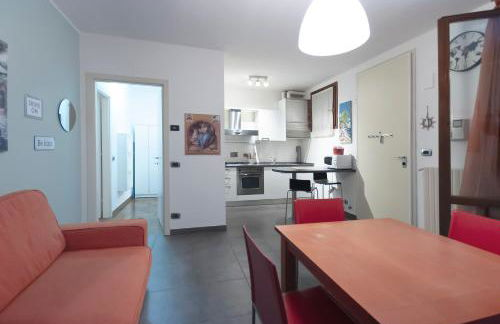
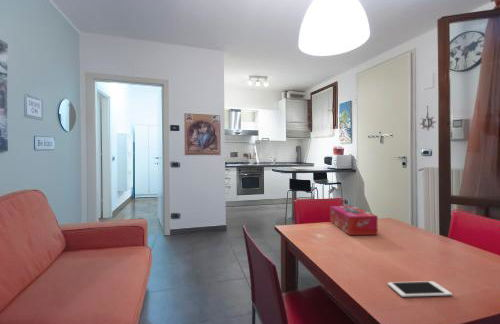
+ tissue box [329,205,379,236]
+ cell phone [387,280,453,298]
